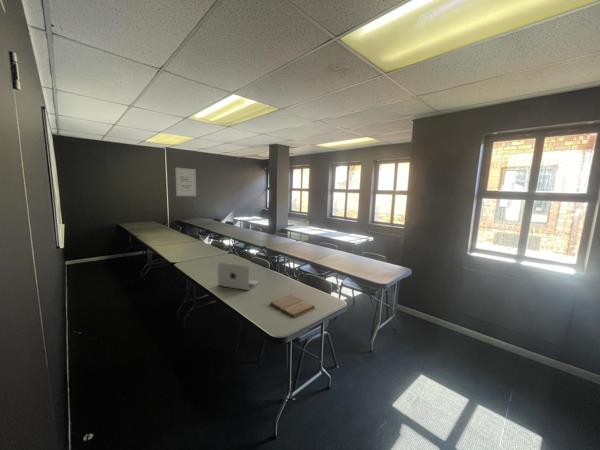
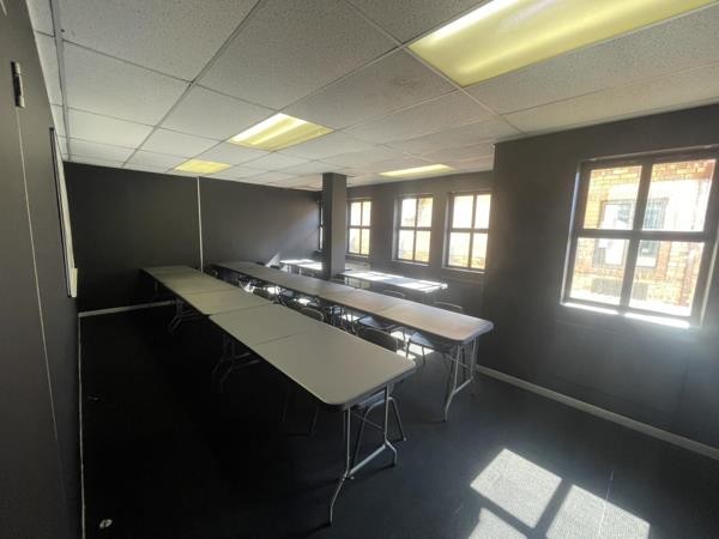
- wall art [175,167,197,197]
- book [269,293,316,319]
- laptop [217,262,261,291]
